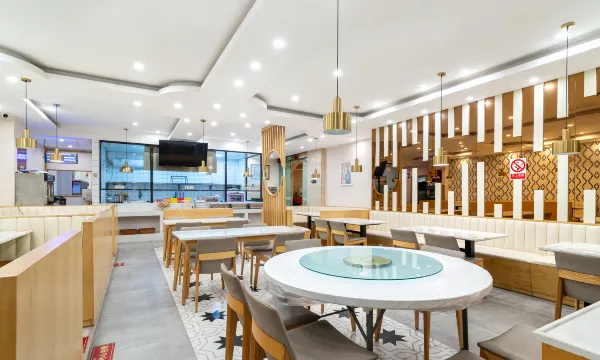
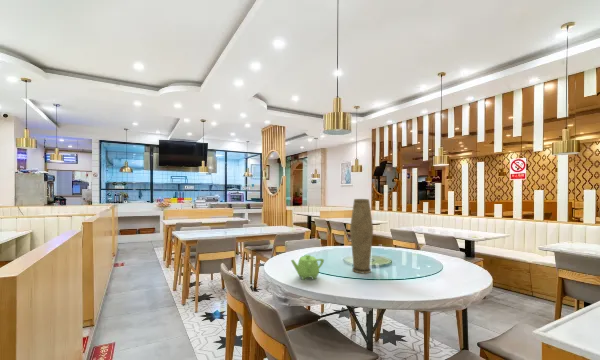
+ vase [349,198,374,274]
+ teapot [290,254,325,281]
